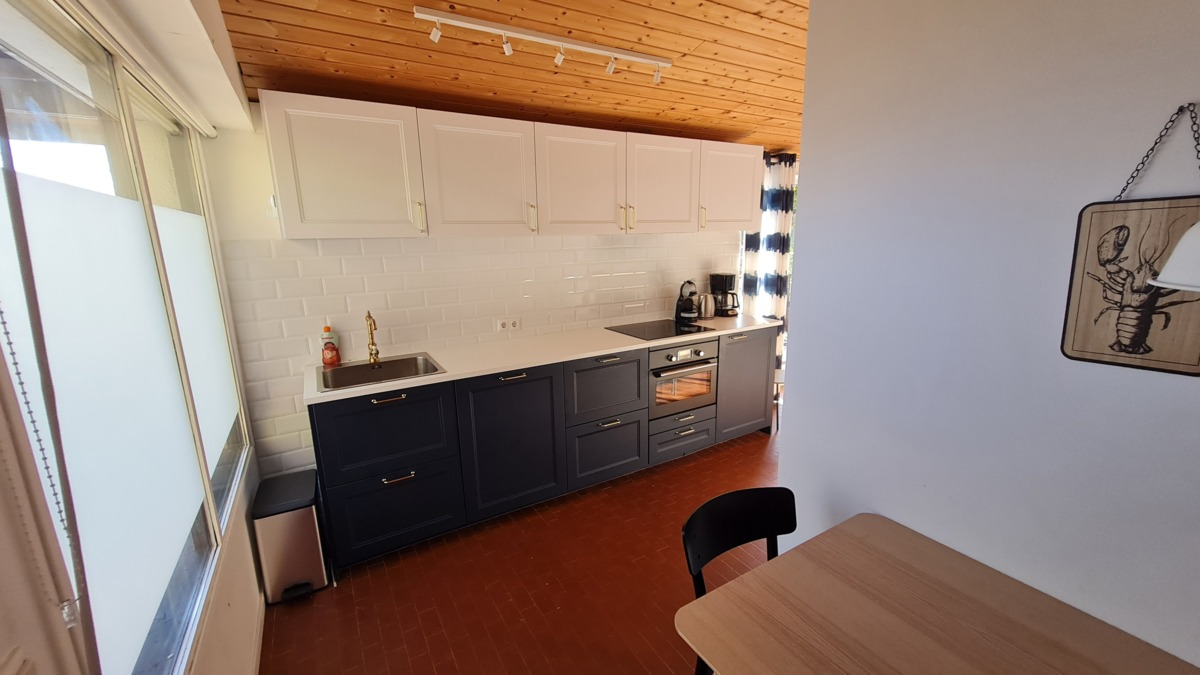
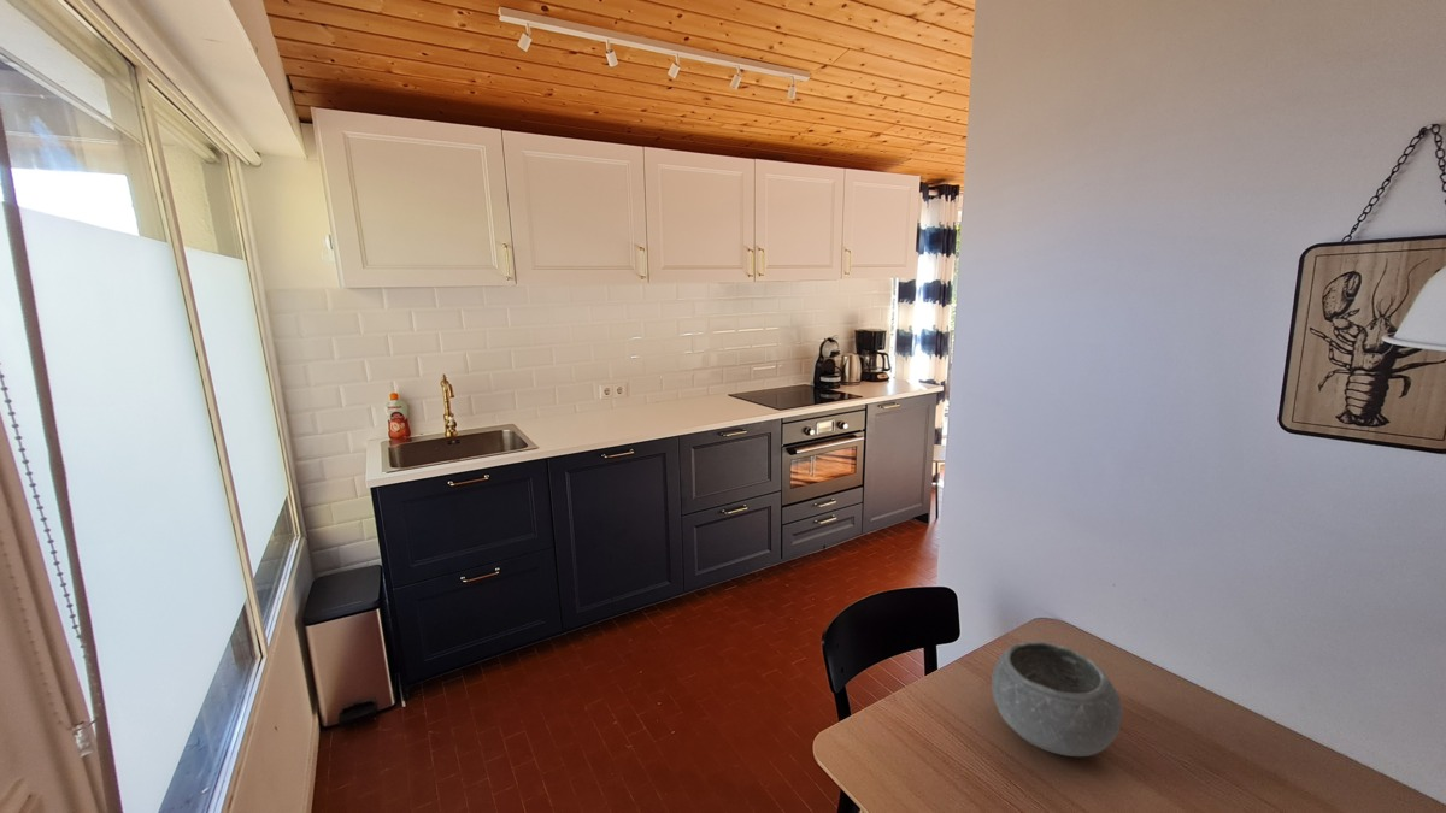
+ bowl [991,640,1123,758]
